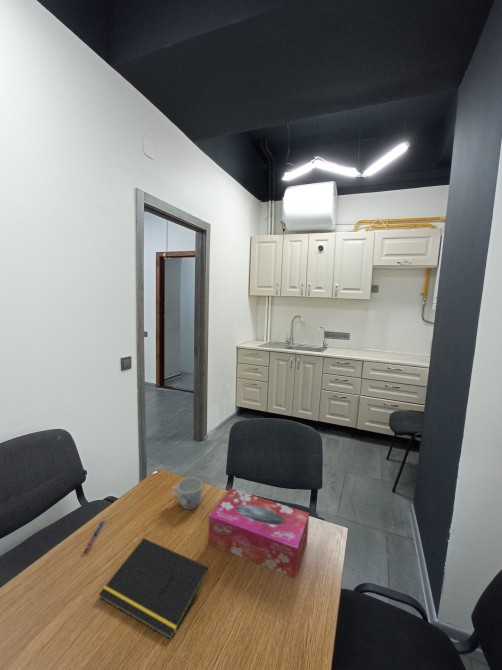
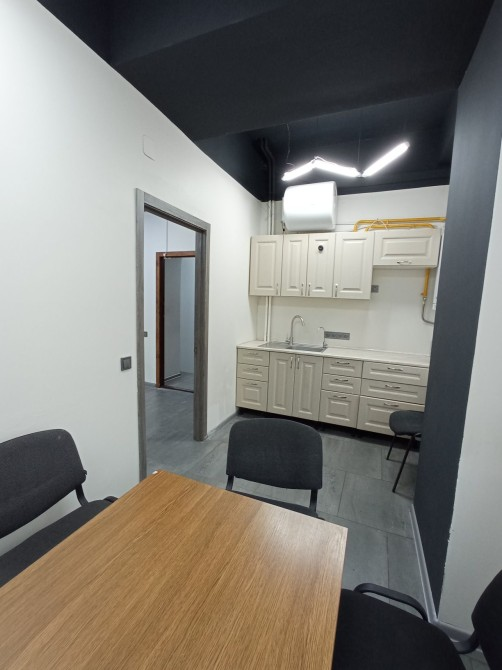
- tissue box [207,487,310,580]
- mug [170,476,203,511]
- pen [83,518,106,554]
- notepad [98,537,209,641]
